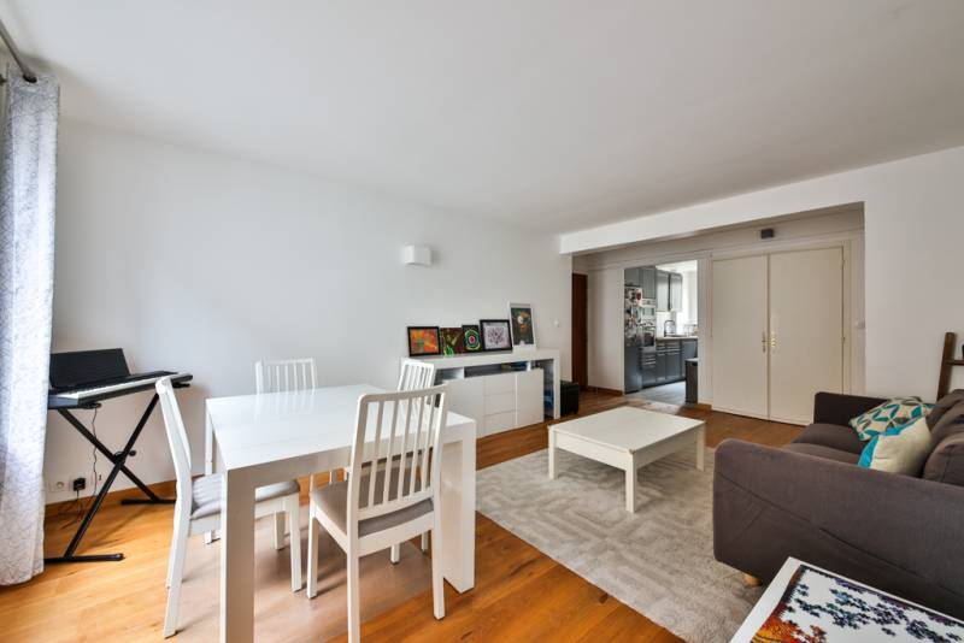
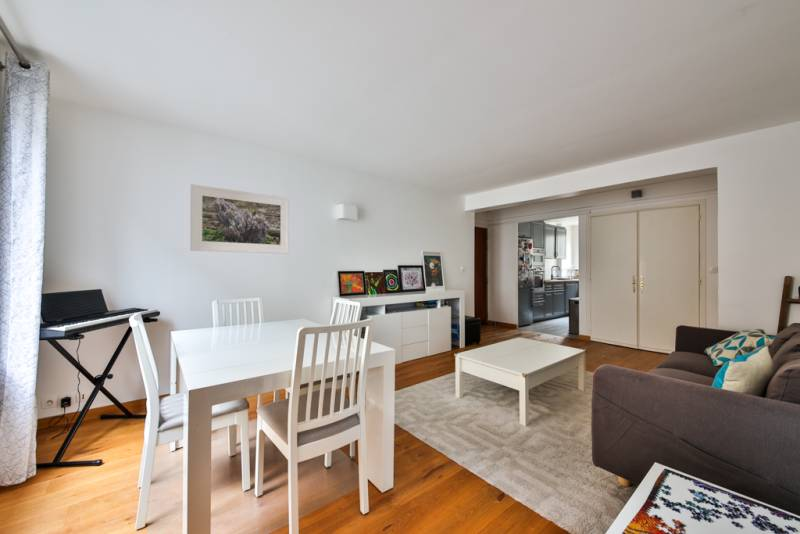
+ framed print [189,183,290,255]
